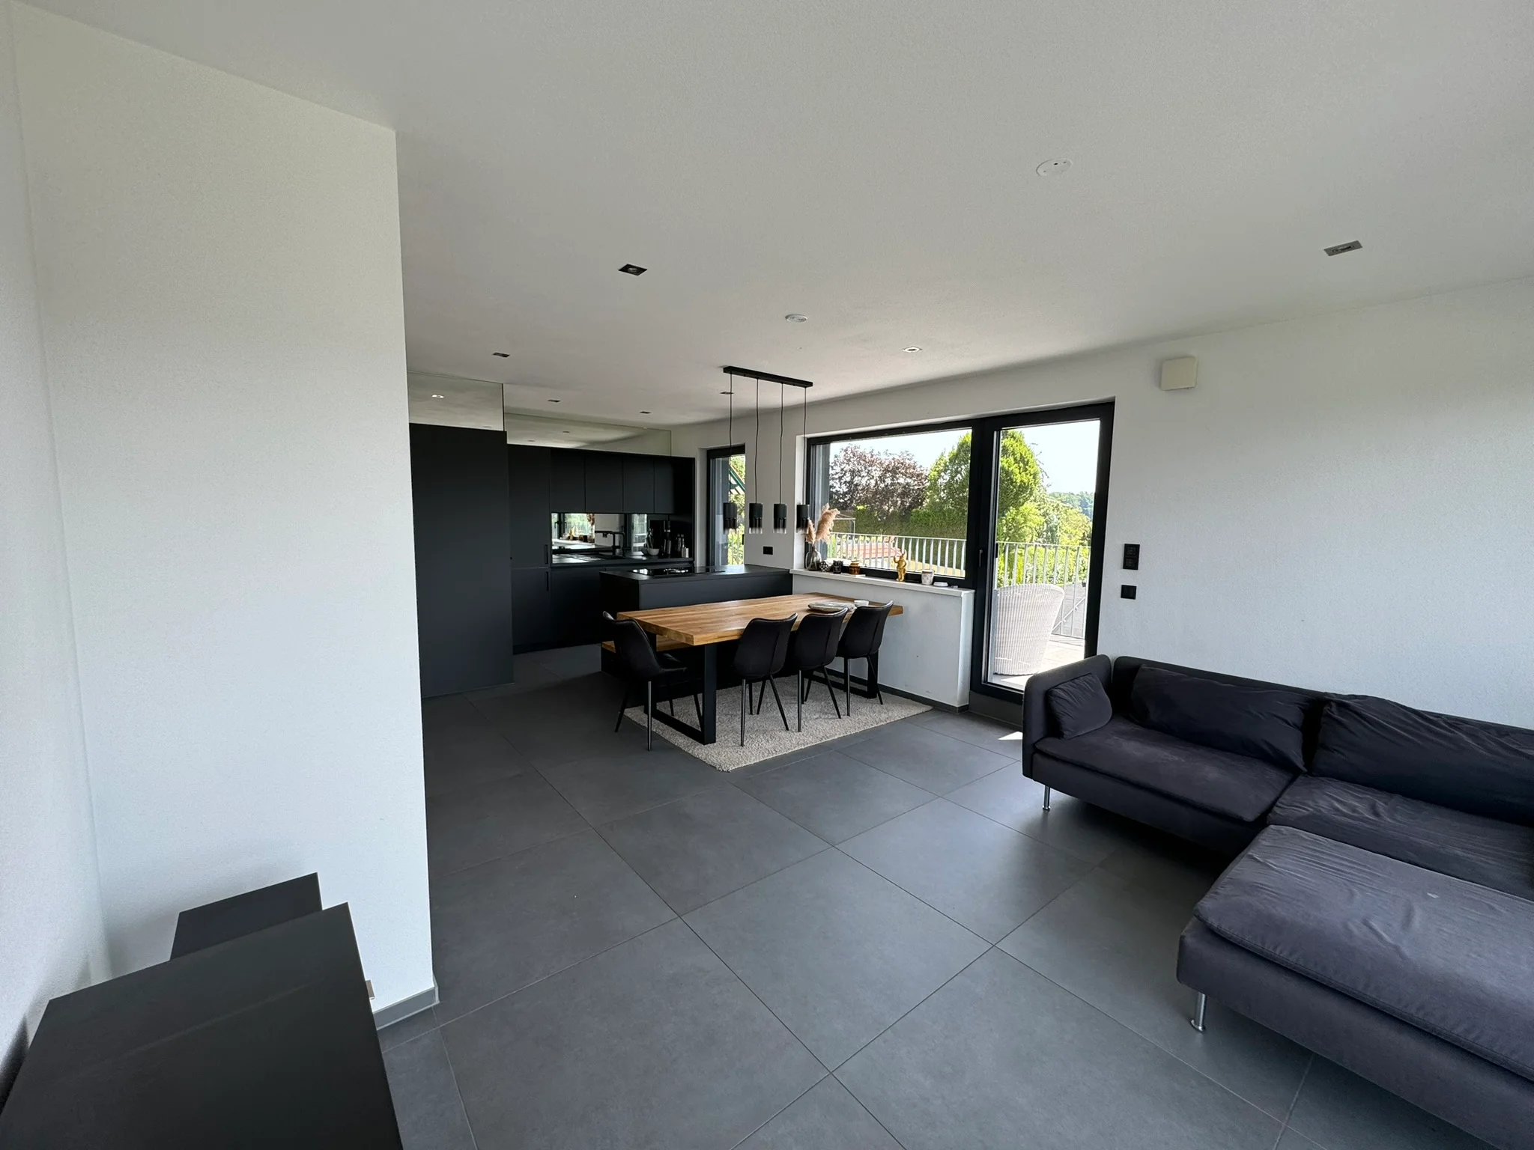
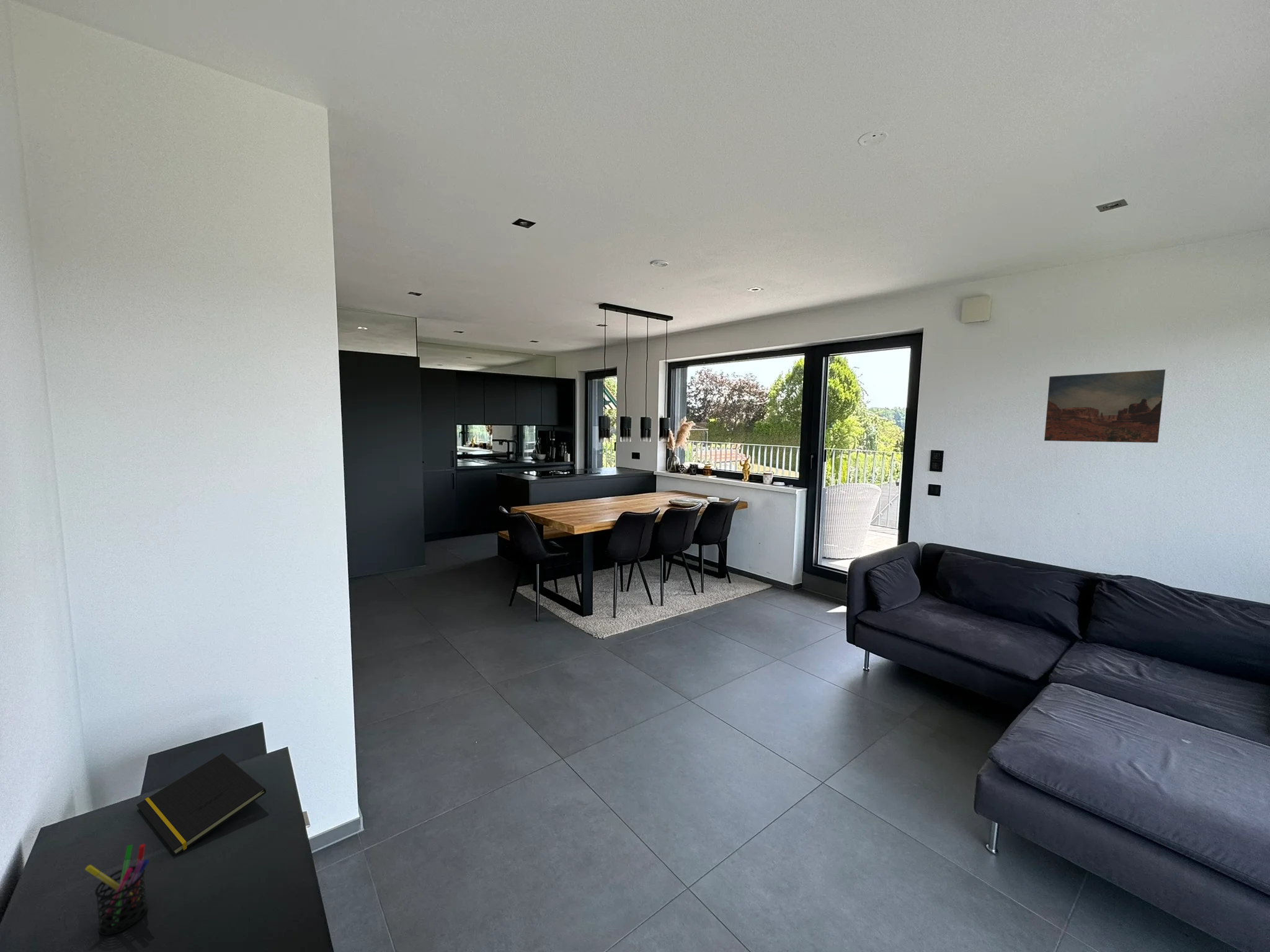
+ pen holder [84,843,149,936]
+ wall art [1044,369,1166,443]
+ notepad [136,753,267,856]
